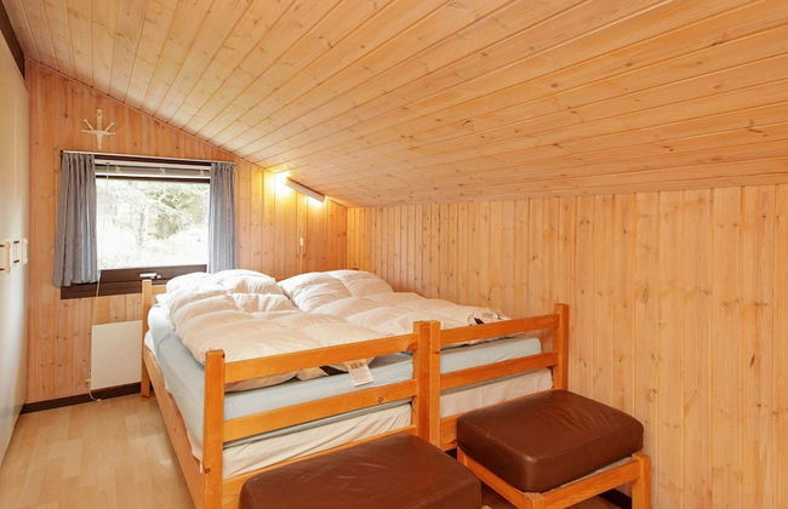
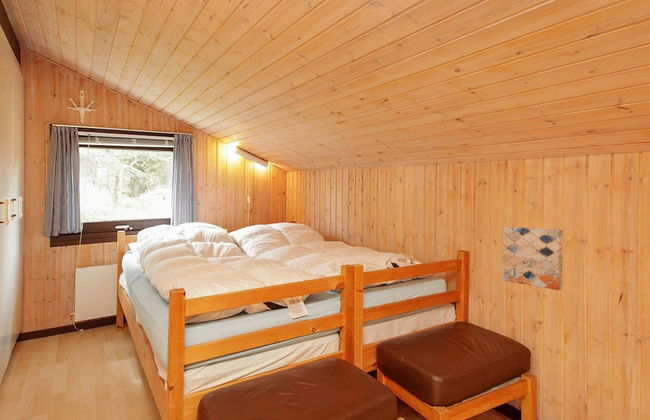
+ wall art [502,226,564,291]
